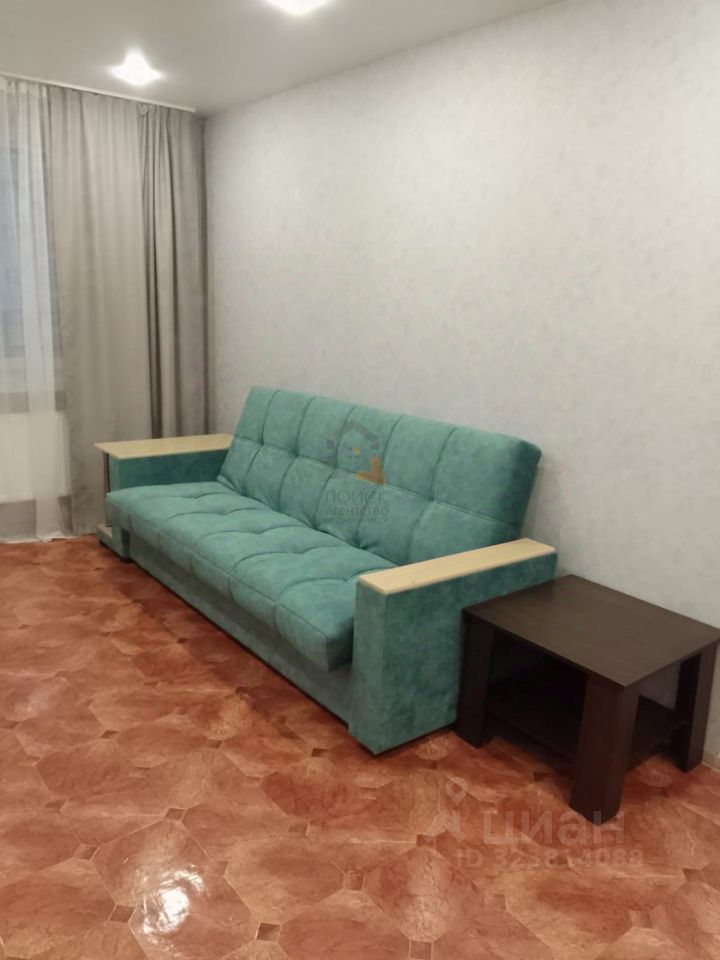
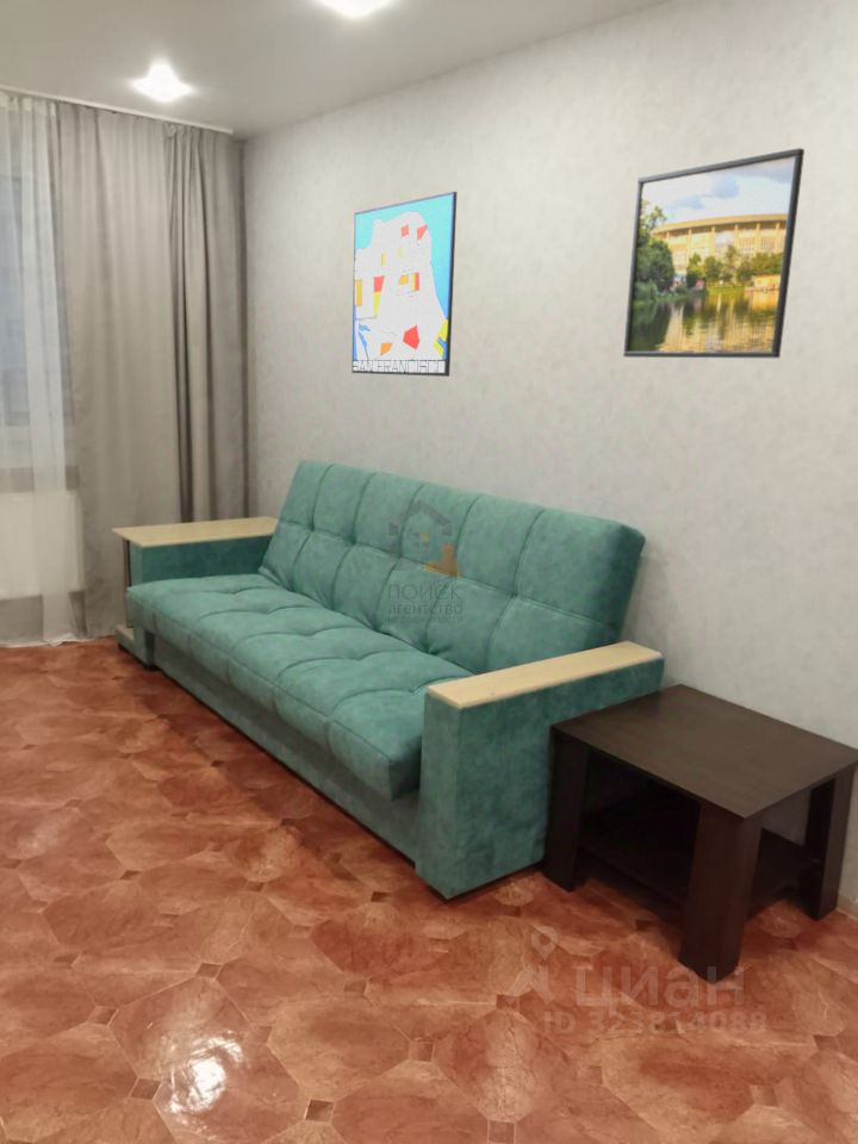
+ wall art [350,191,458,378]
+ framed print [622,147,806,360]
